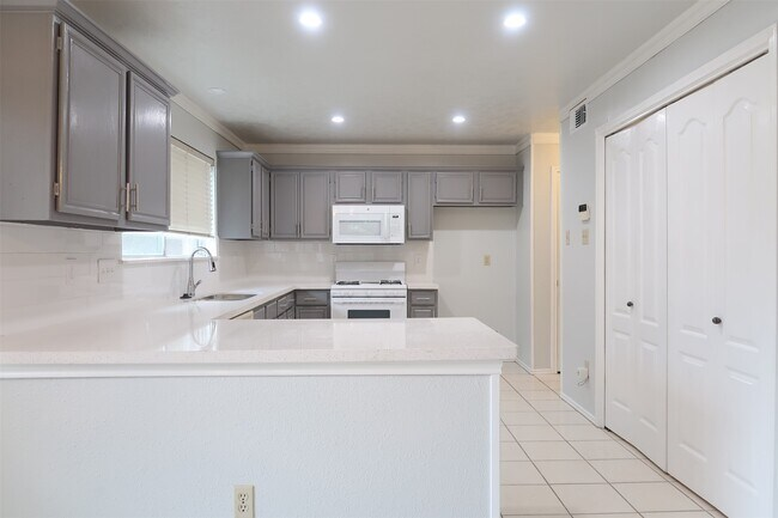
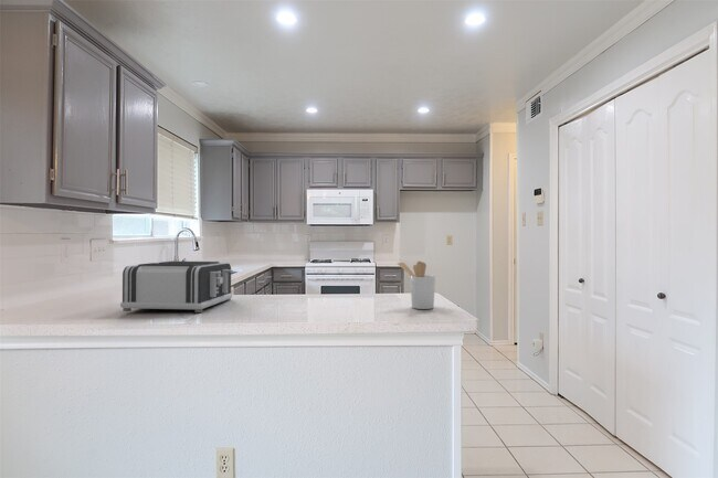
+ toaster [119,261,234,314]
+ utensil holder [395,261,436,310]
